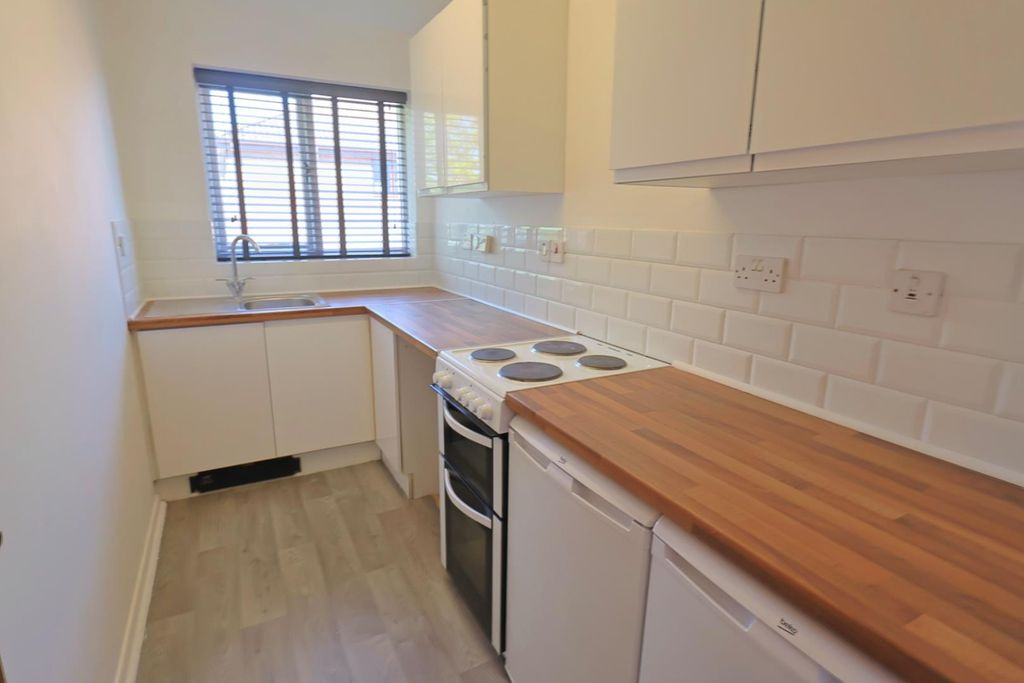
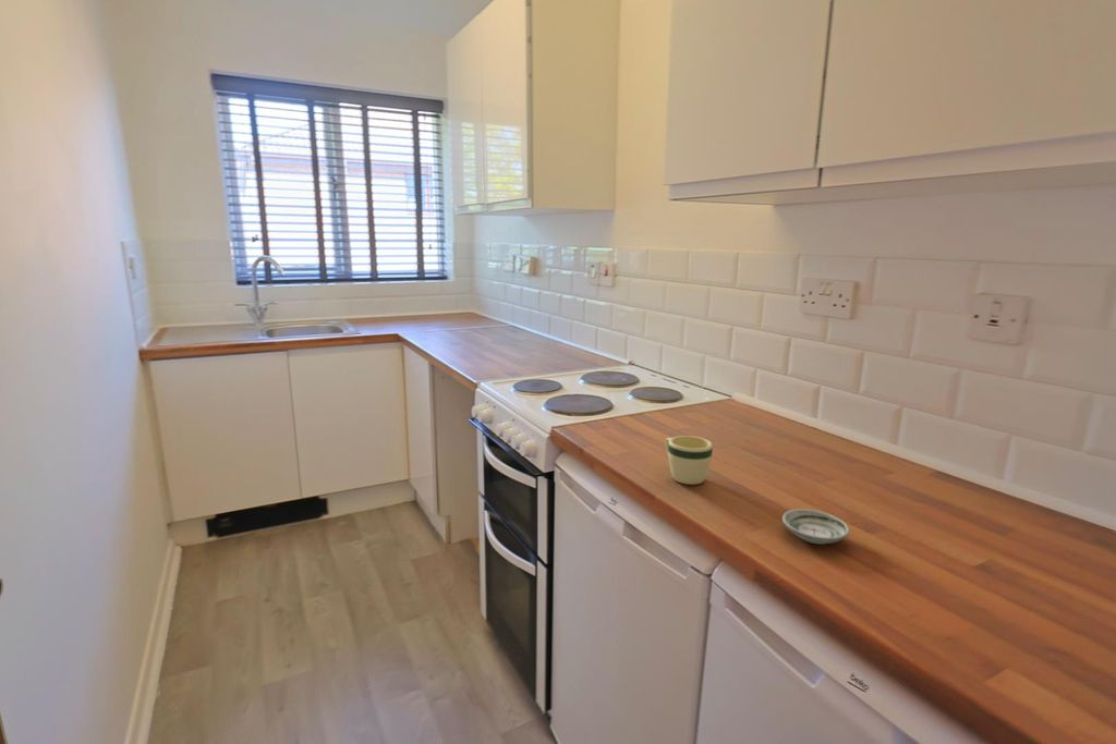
+ mug [664,435,714,486]
+ saucer [781,508,850,546]
